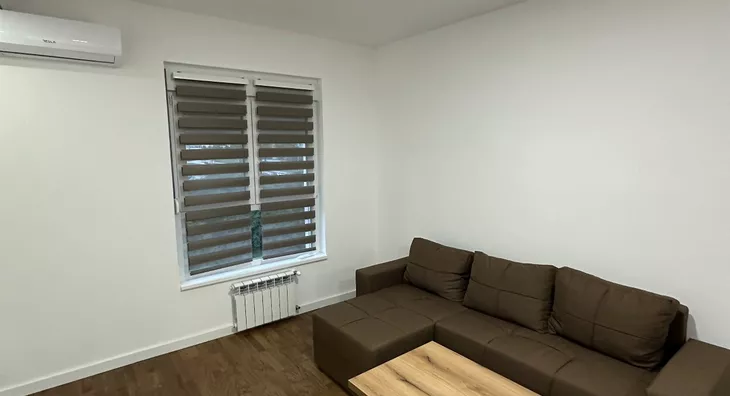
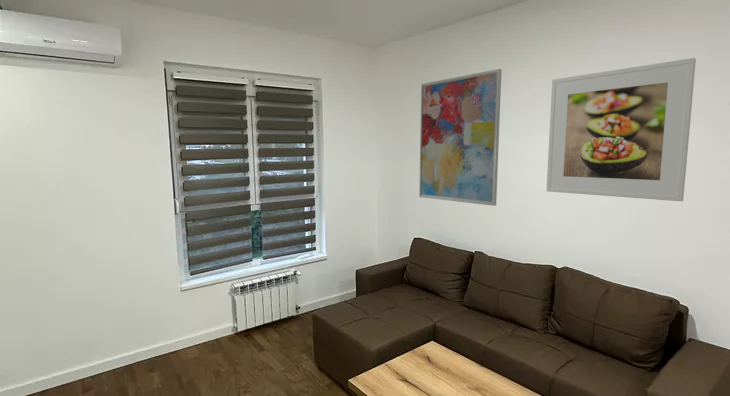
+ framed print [545,57,697,202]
+ wall art [418,68,503,207]
